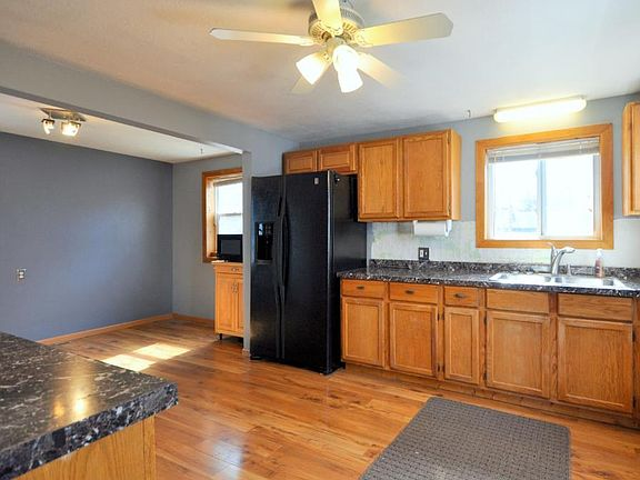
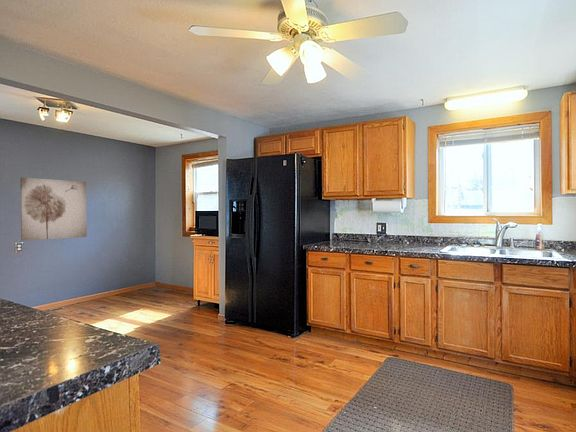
+ wall art [20,177,88,242]
